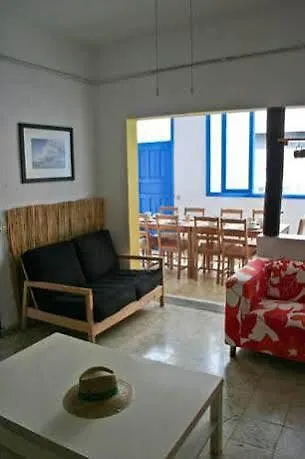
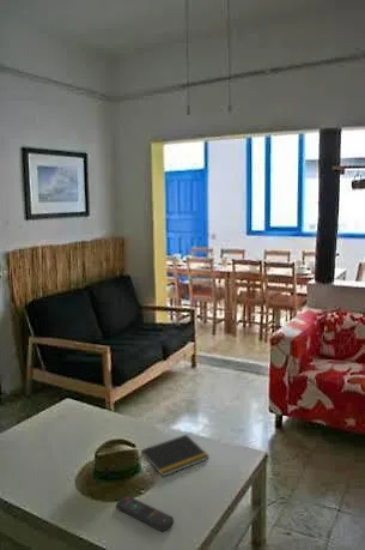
+ notepad [139,434,211,478]
+ remote control [115,495,175,532]
